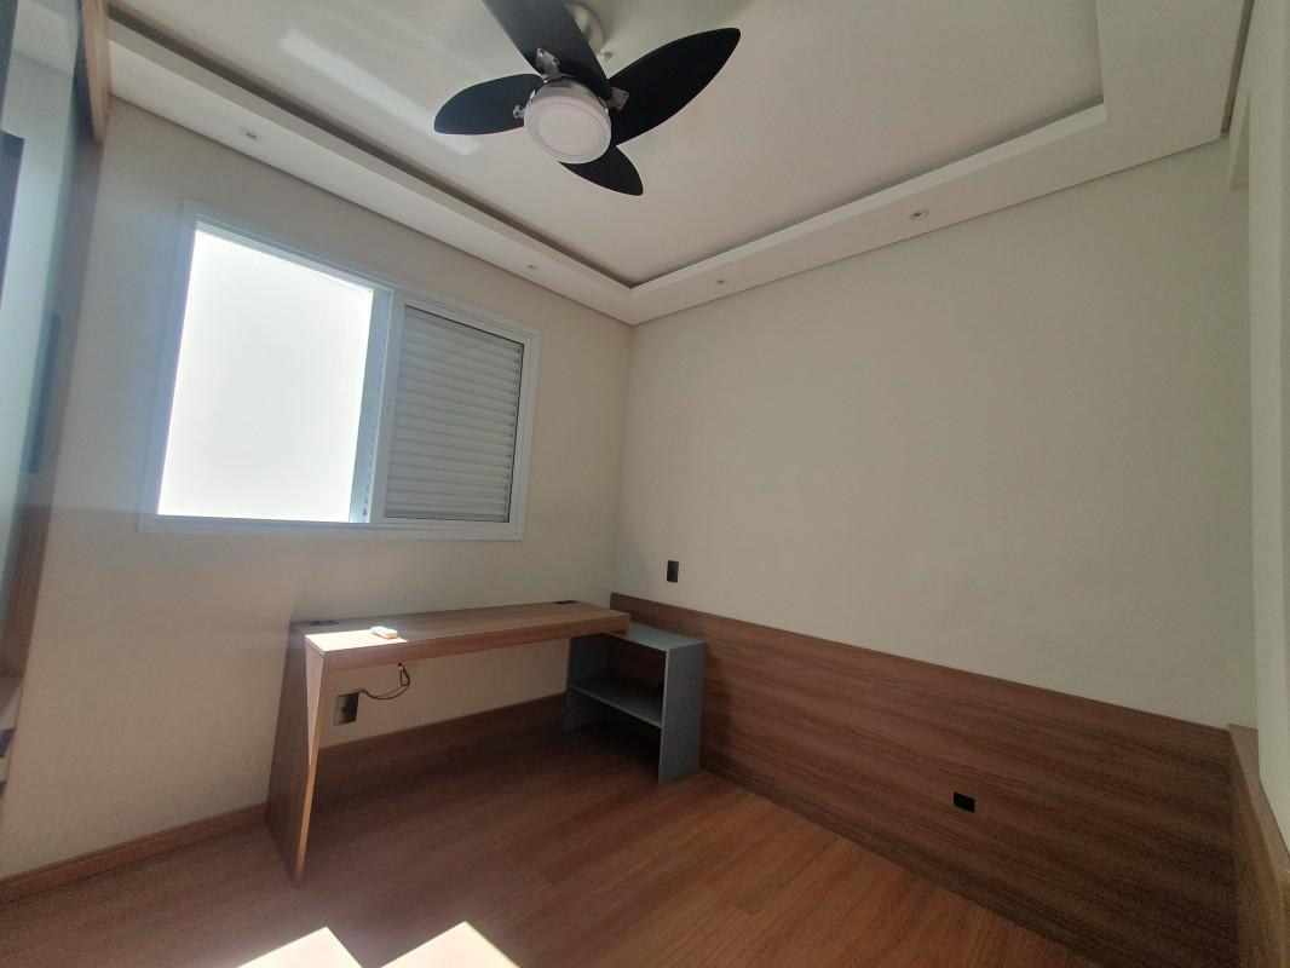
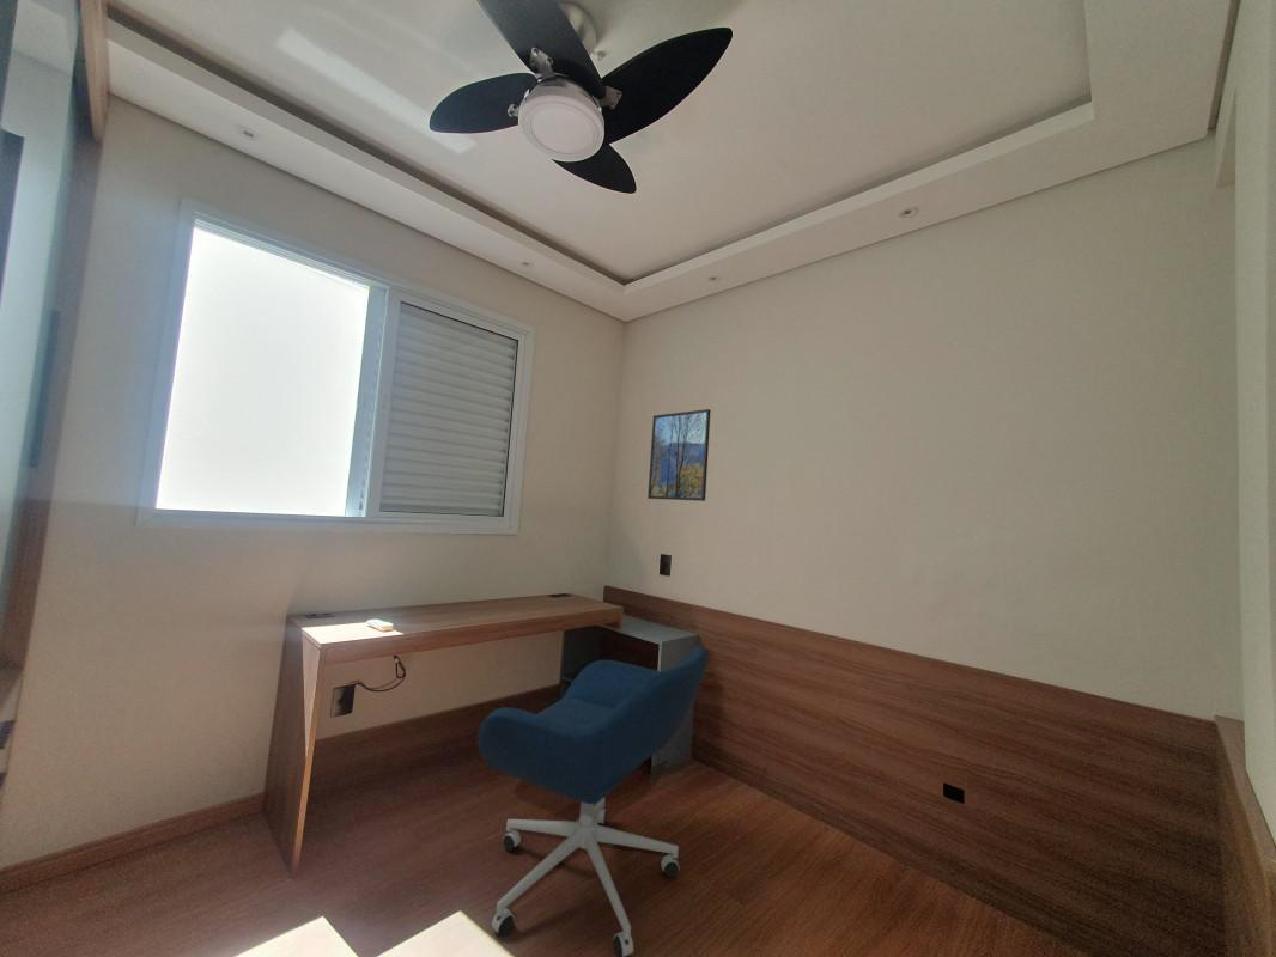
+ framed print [646,408,712,502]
+ office chair [476,645,710,957]
